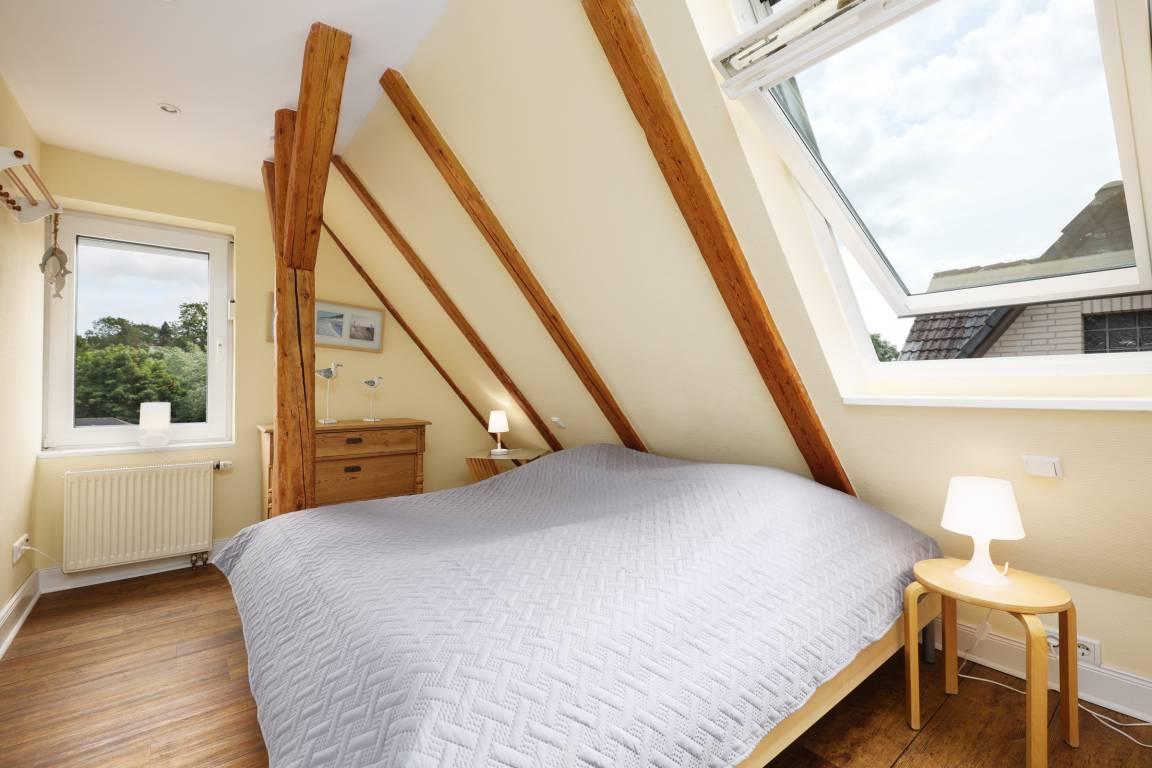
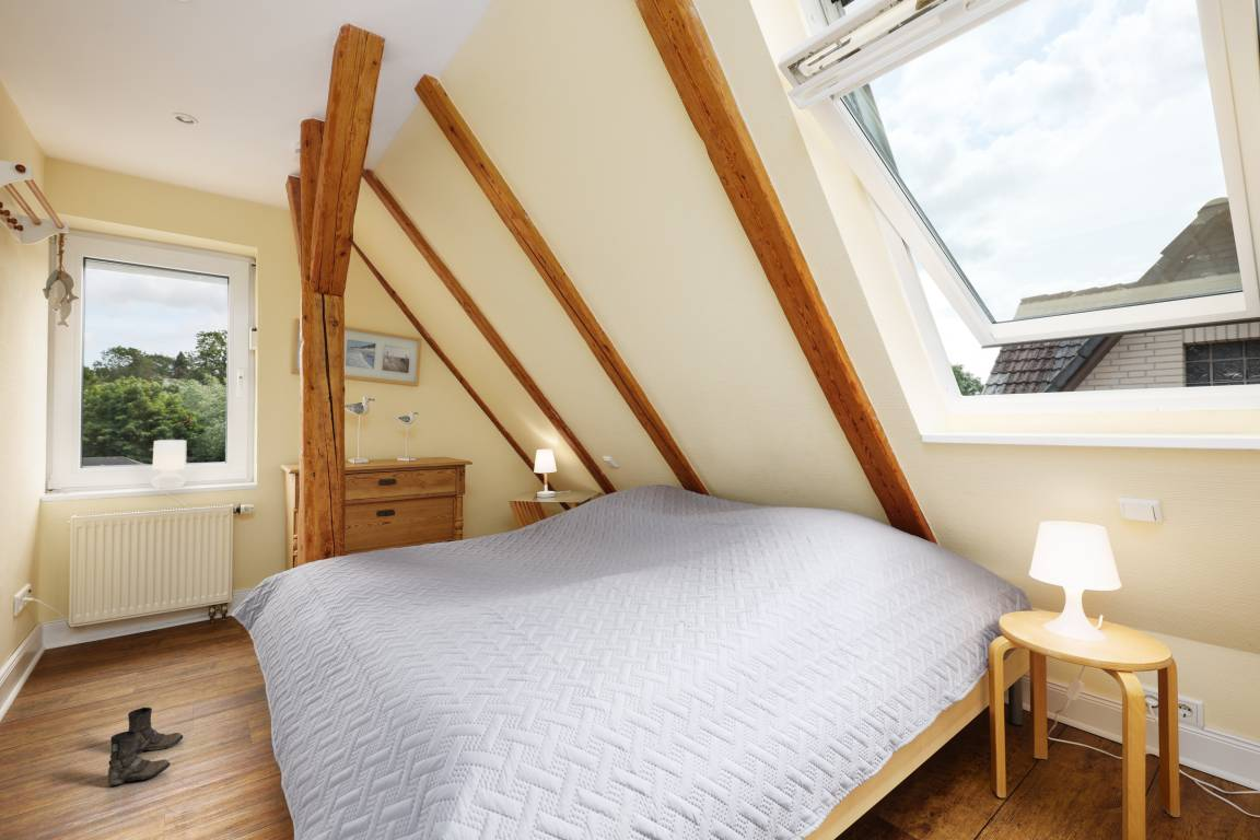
+ boots [107,707,184,786]
